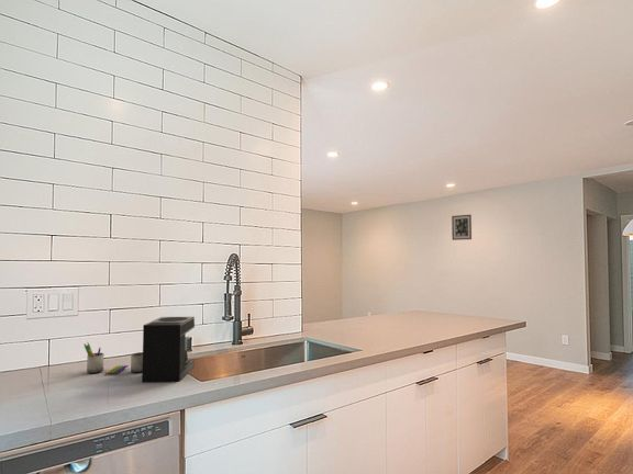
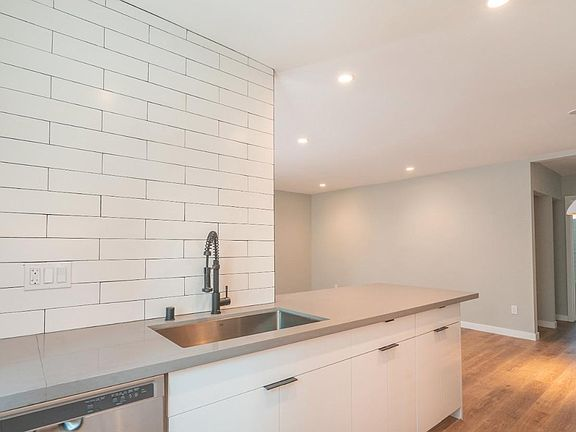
- wall art [451,214,473,241]
- coffee maker [84,316,196,383]
